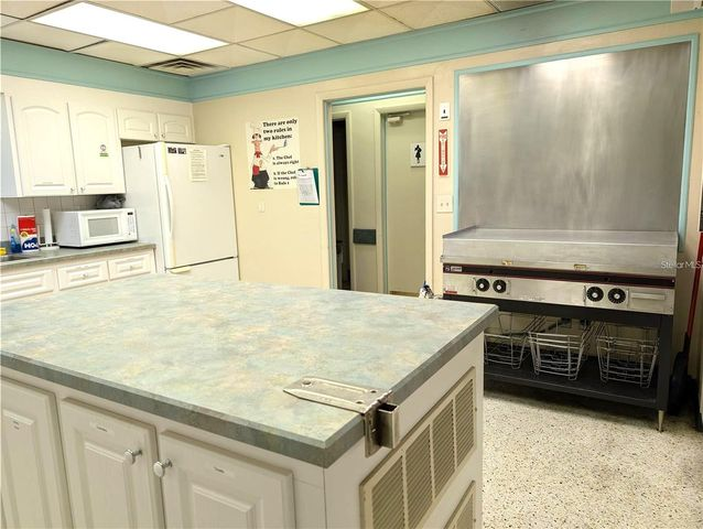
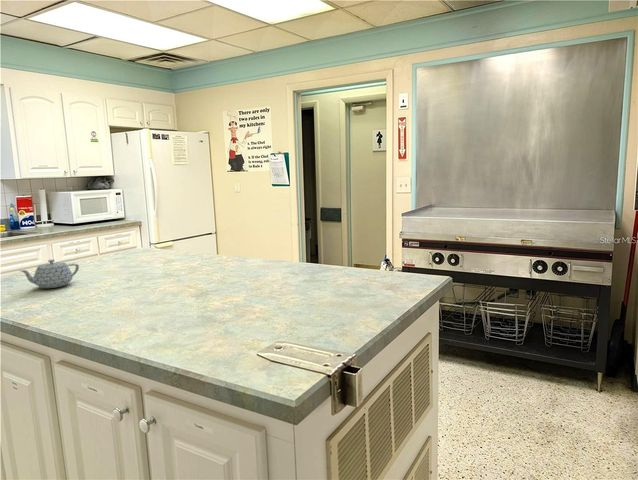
+ teapot [20,258,80,289]
